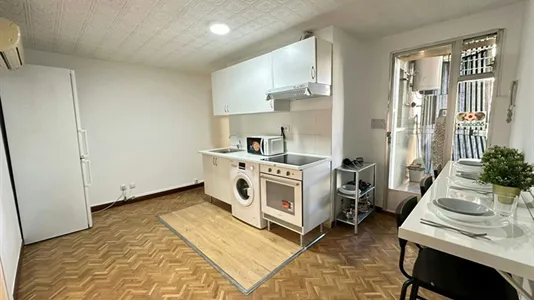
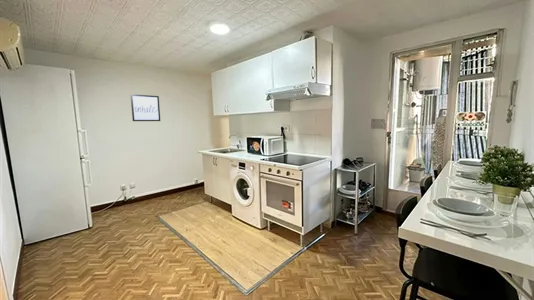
+ wall art [130,93,161,122]
